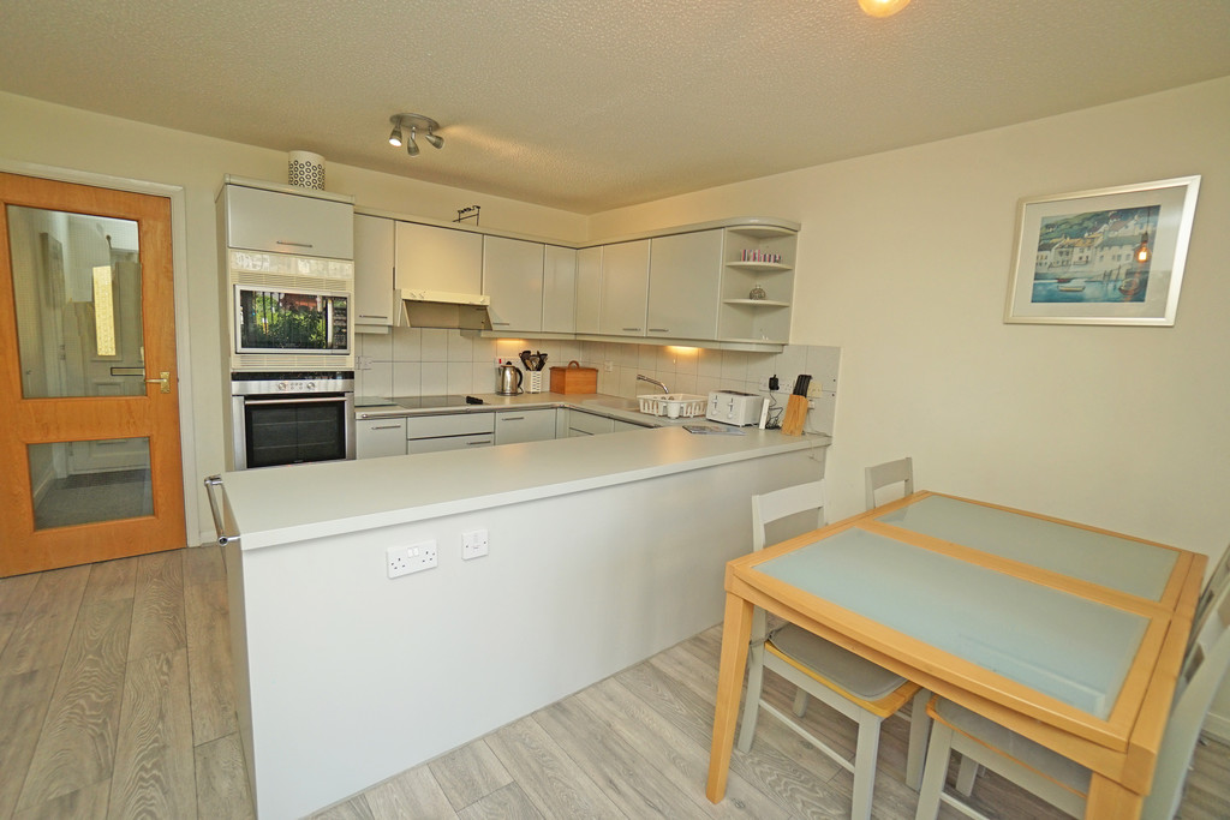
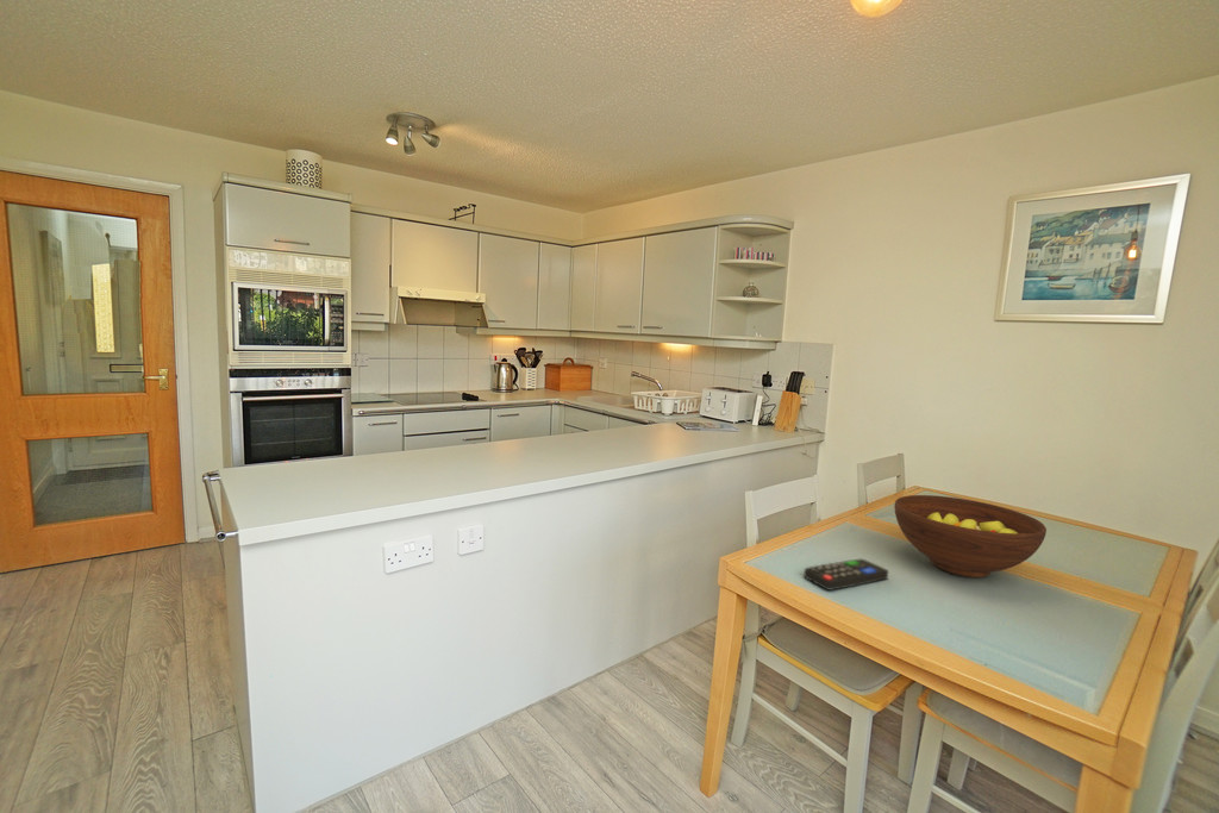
+ remote control [802,557,889,592]
+ fruit bowl [893,494,1048,579]
